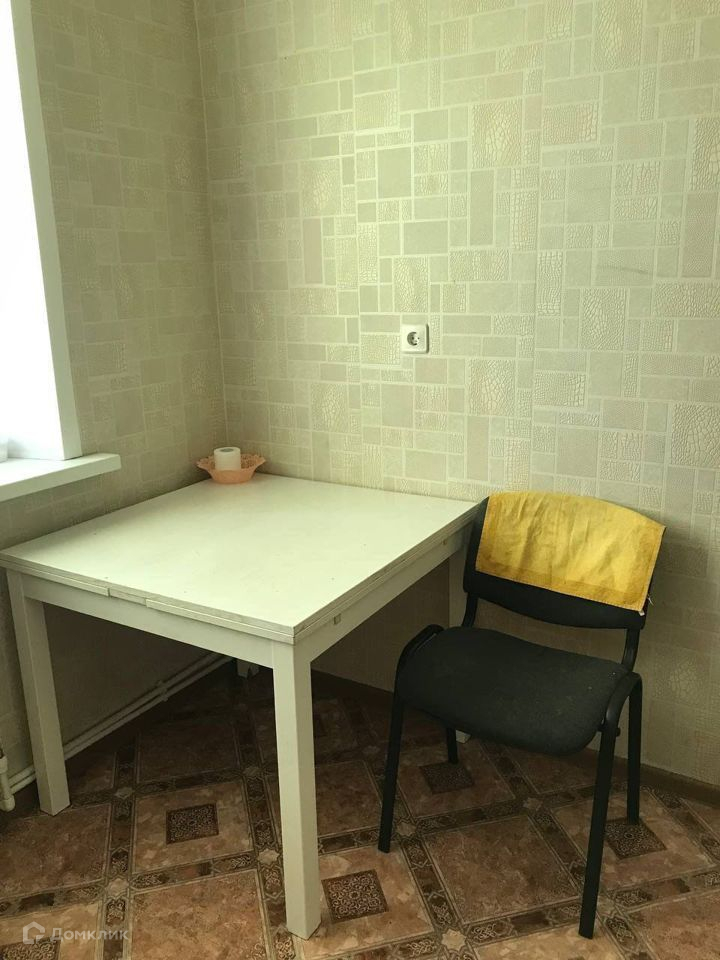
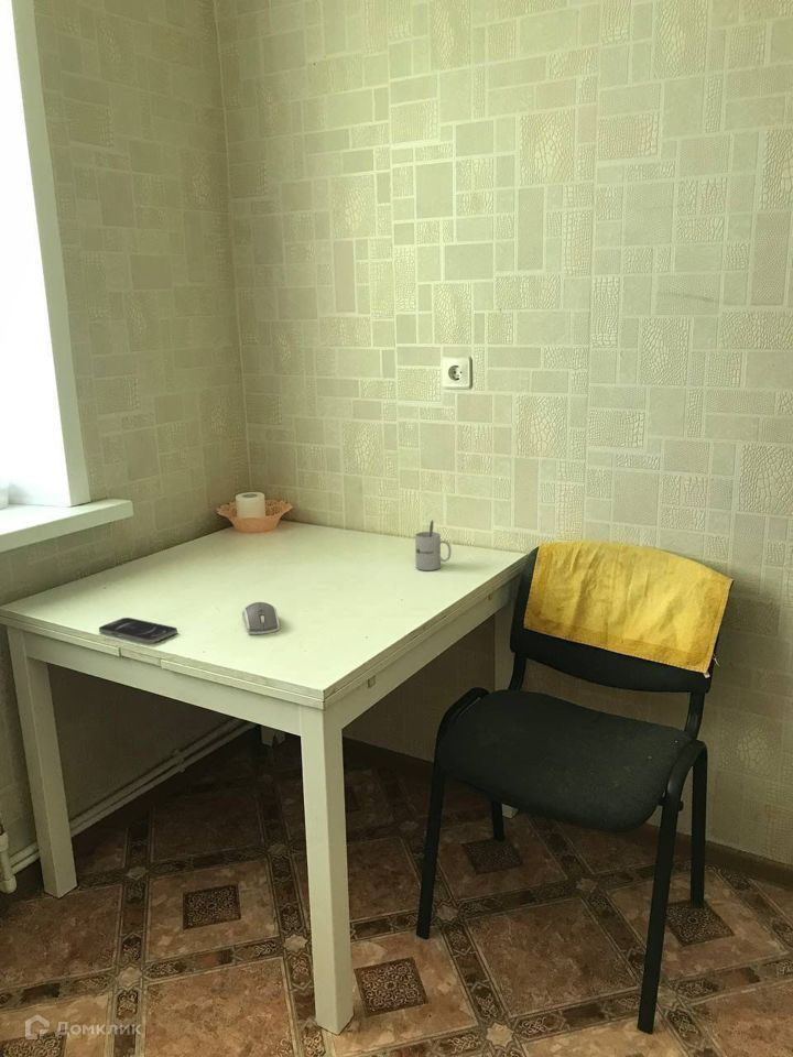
+ computer mouse [241,601,281,635]
+ mug [414,519,453,571]
+ smartphone [98,617,178,644]
